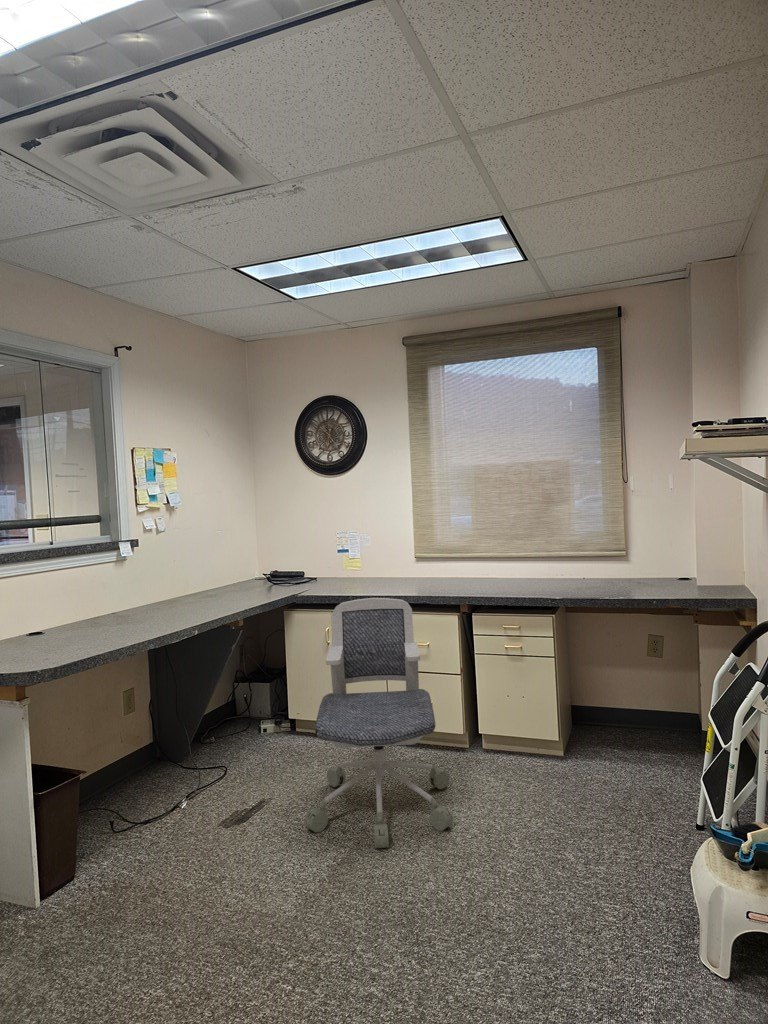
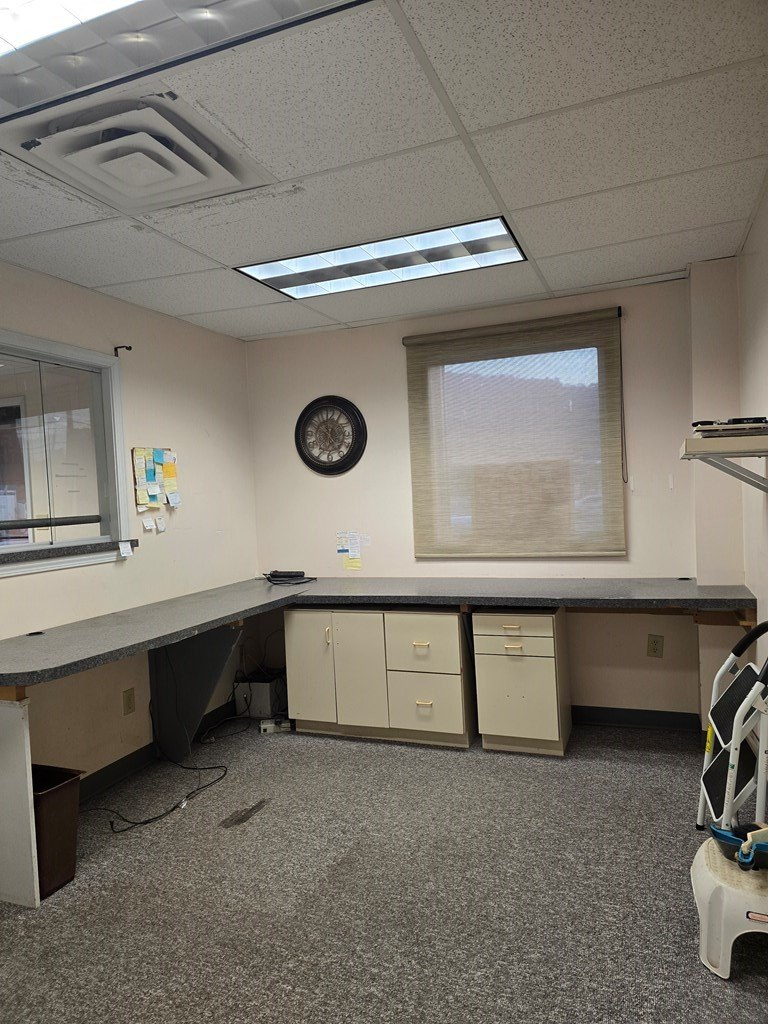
- office chair [304,597,454,849]
